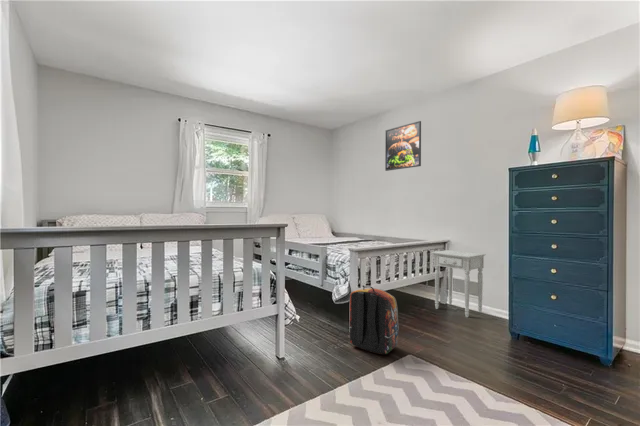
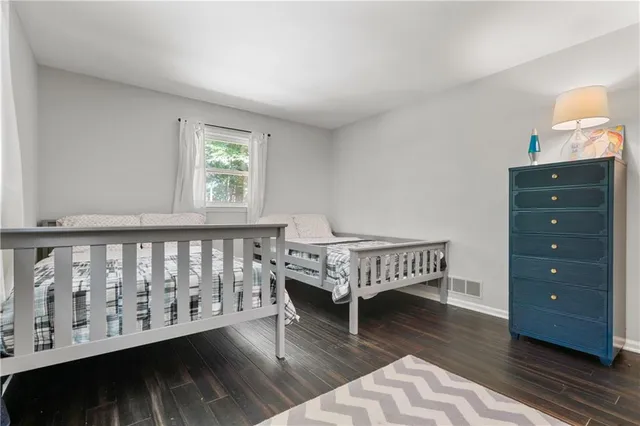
- nightstand [430,249,487,318]
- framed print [384,120,422,172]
- backpack [348,284,400,355]
